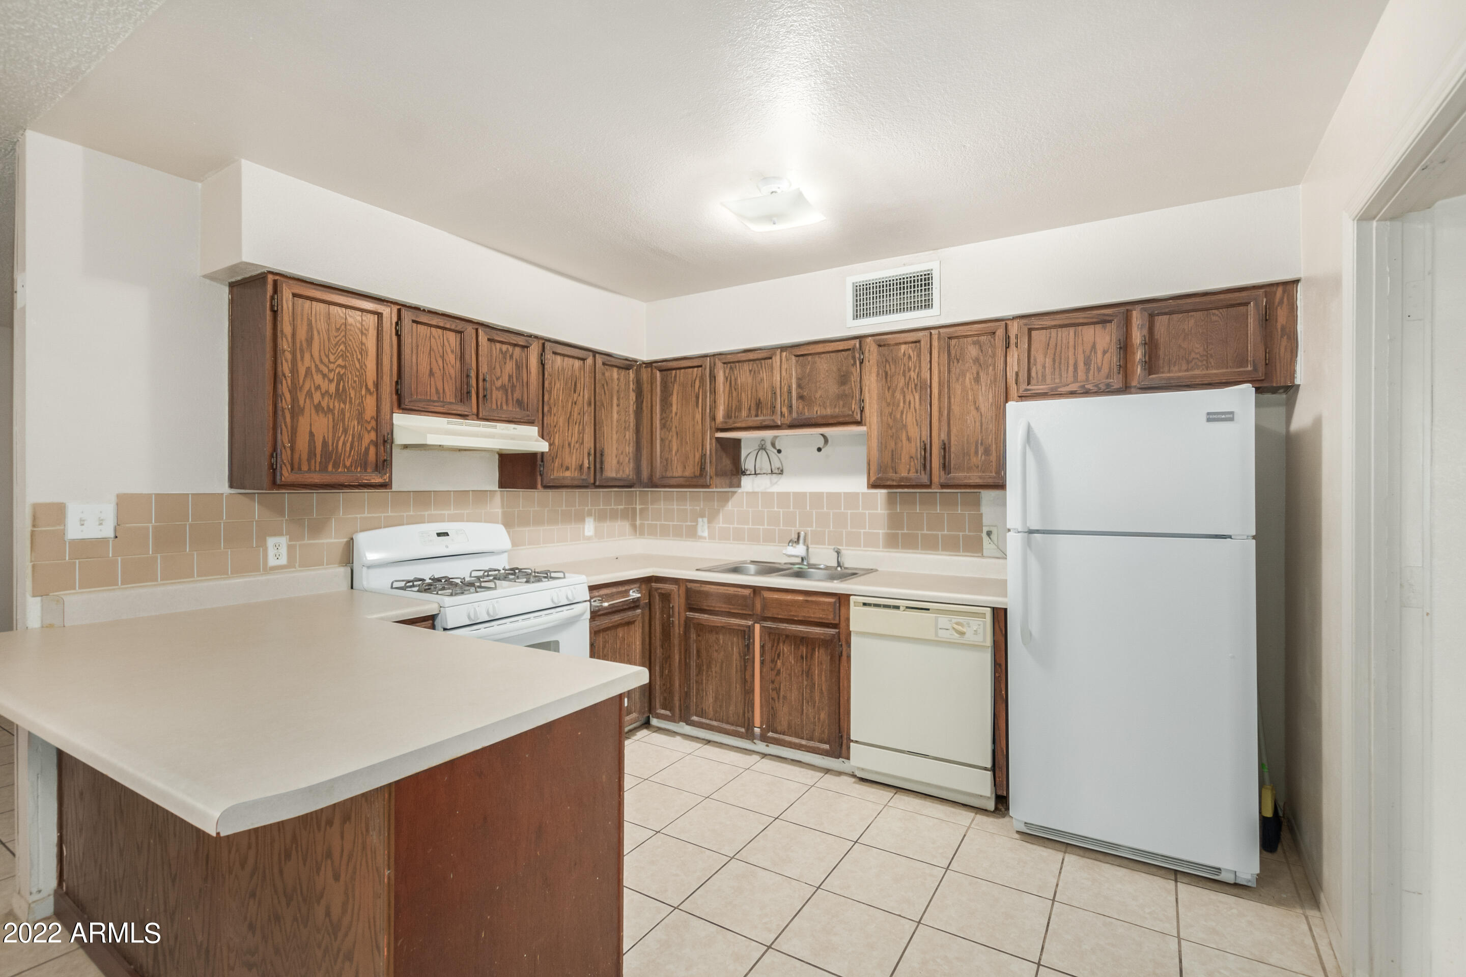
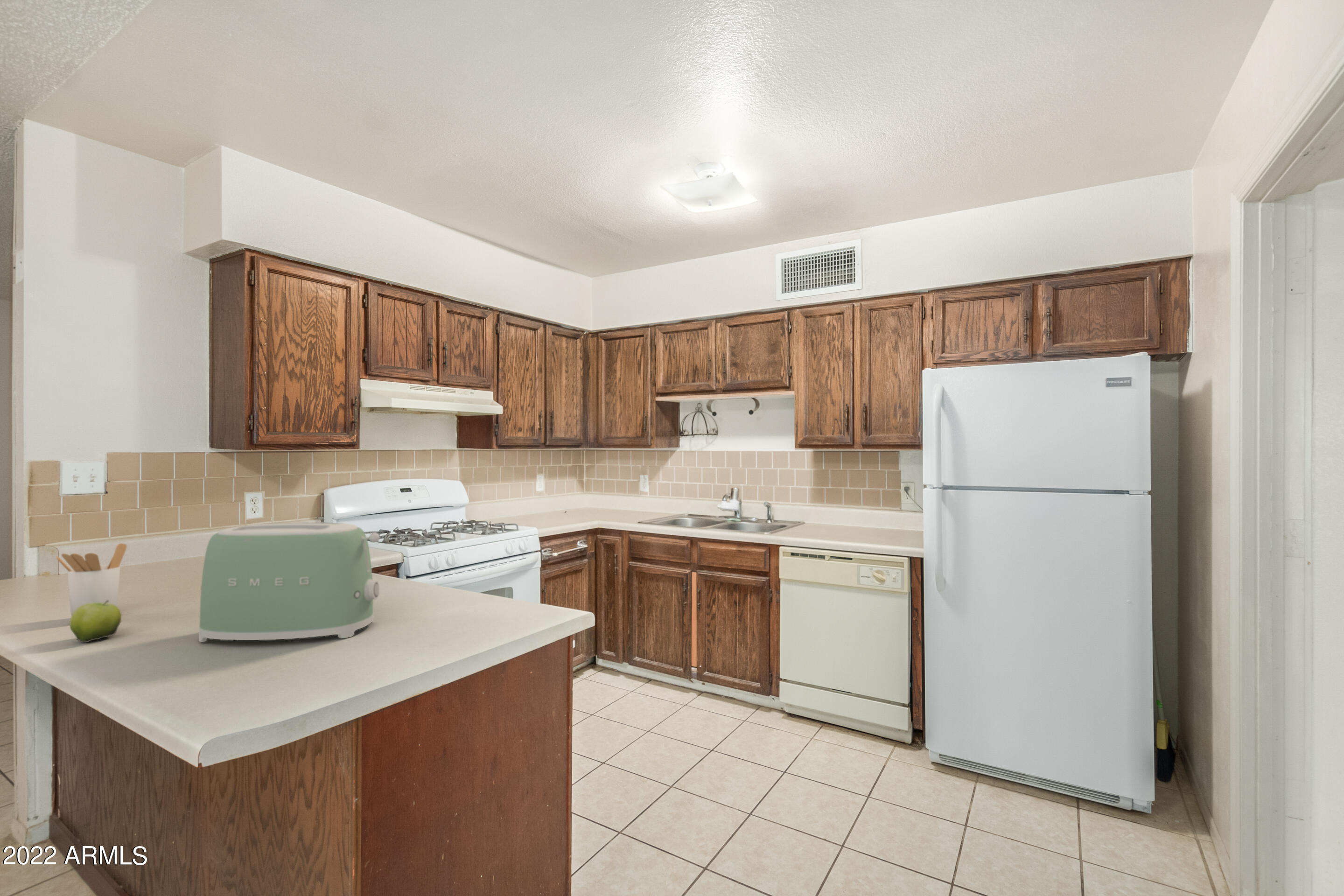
+ utensil holder [56,543,127,616]
+ fruit [70,600,122,643]
+ toaster [198,522,380,643]
